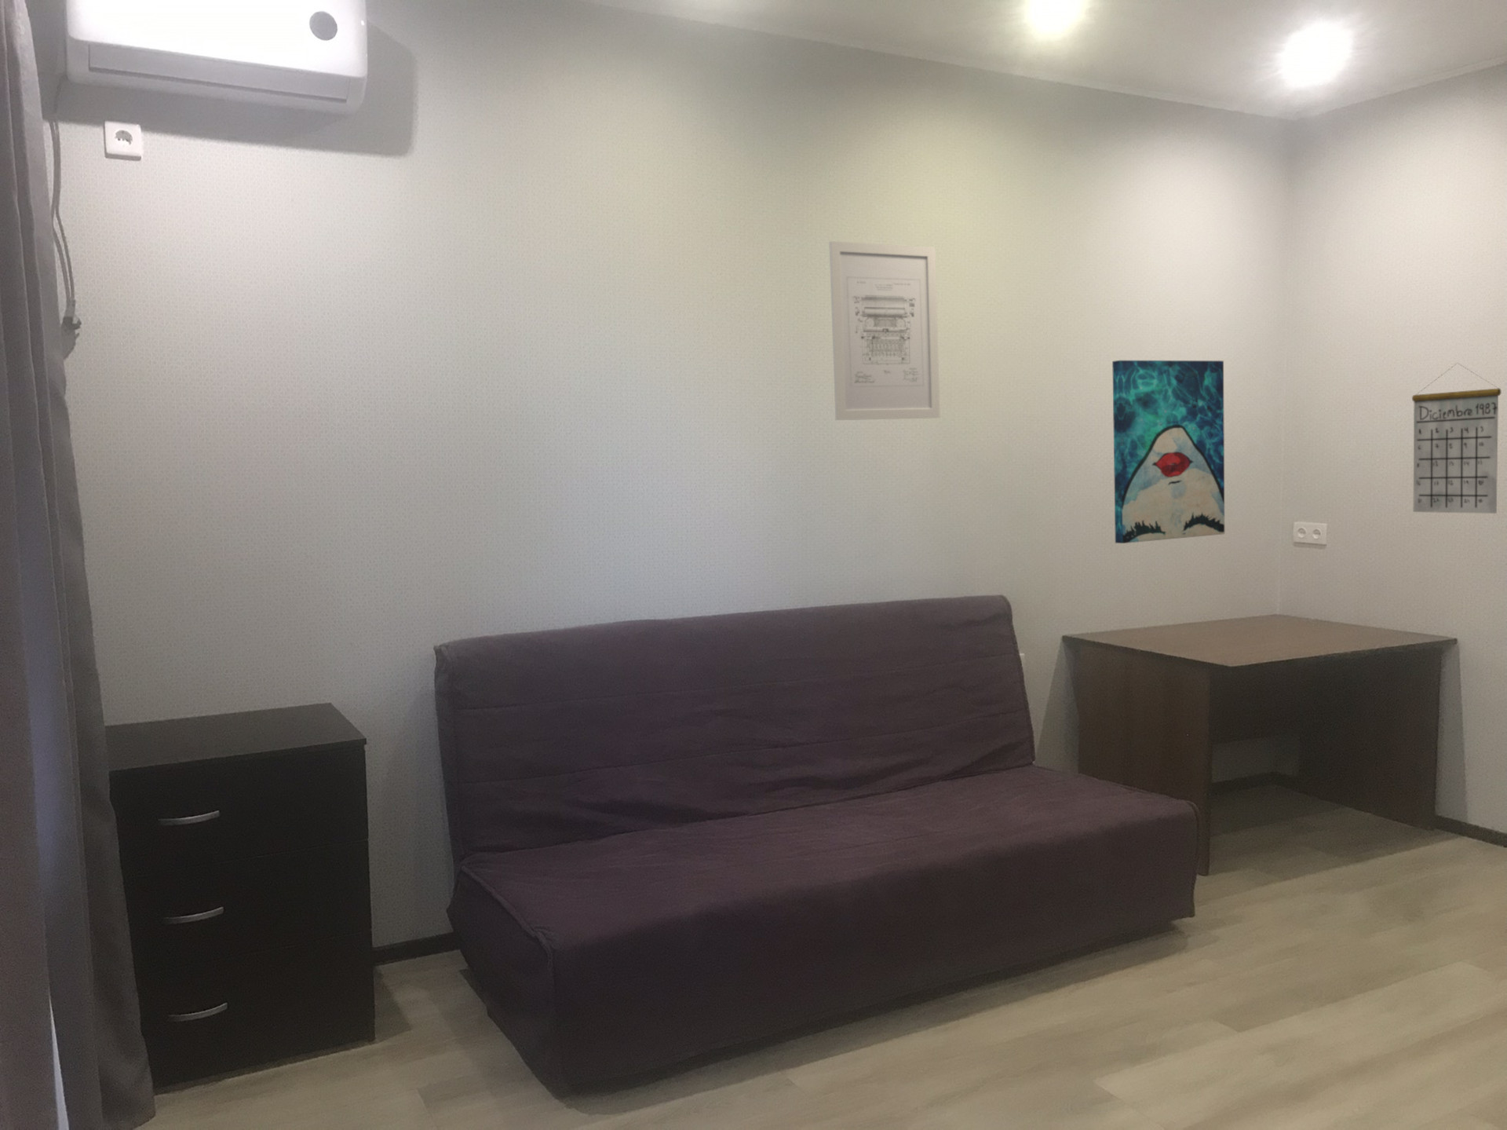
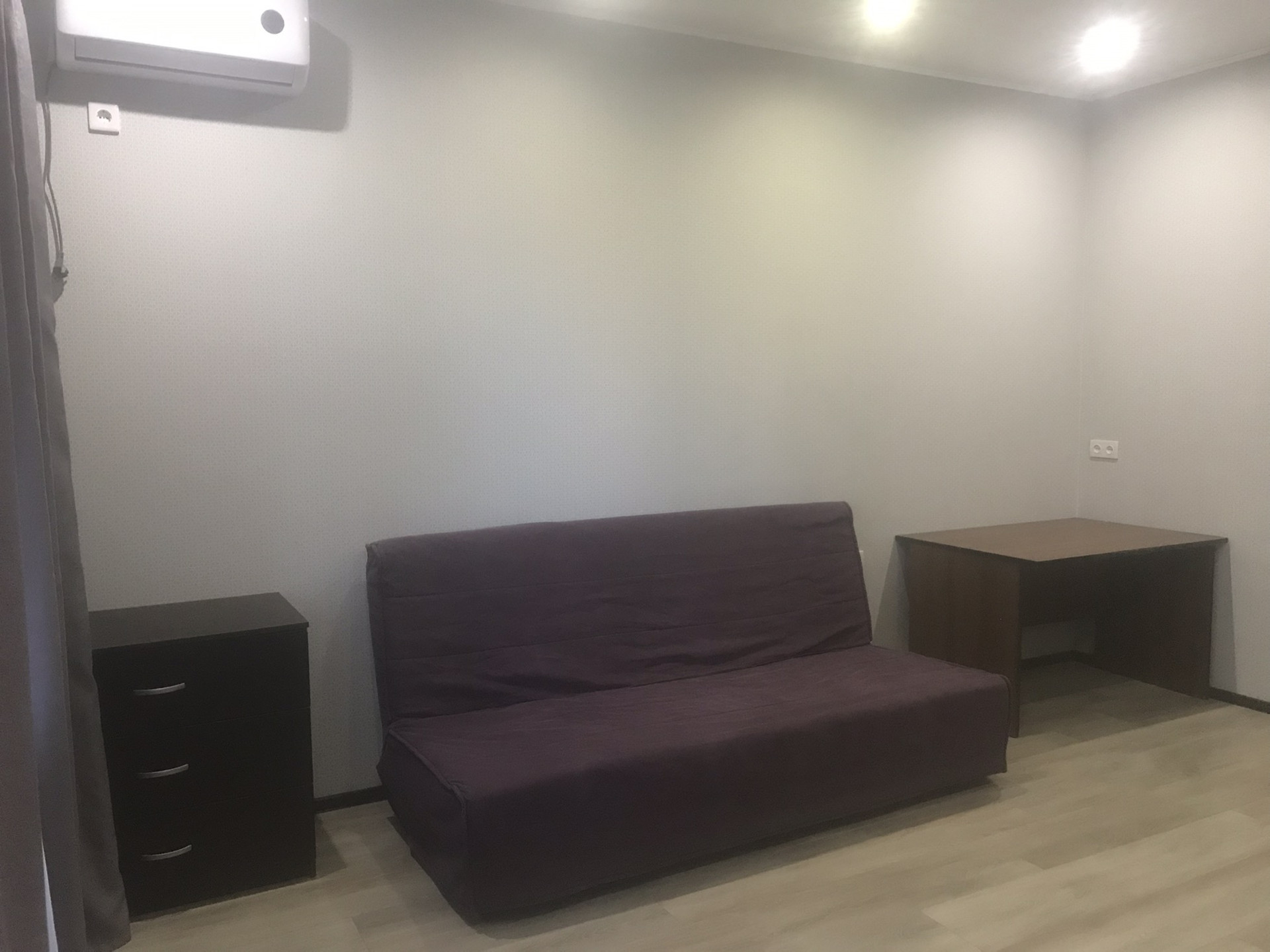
- wall art [1112,360,1226,544]
- wall art [828,240,940,421]
- calendar [1411,362,1501,514]
